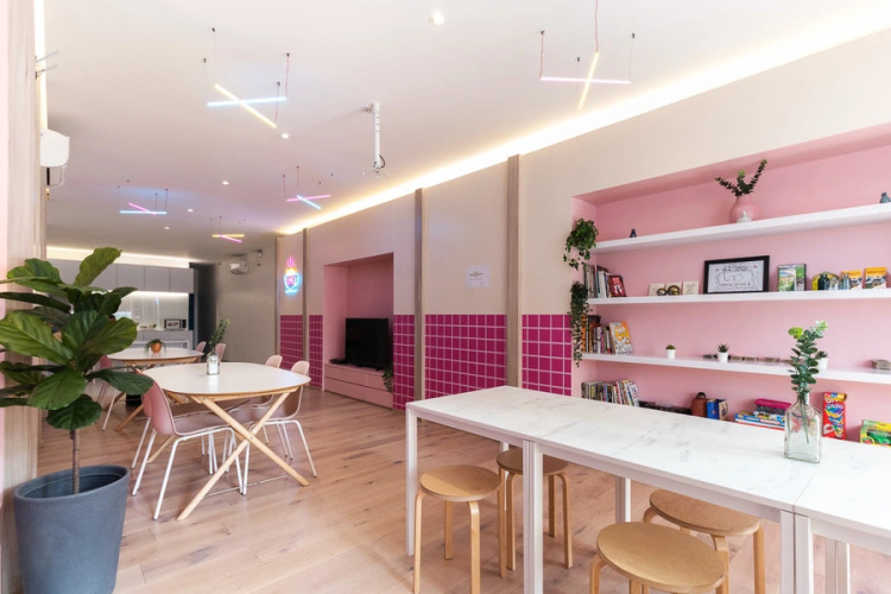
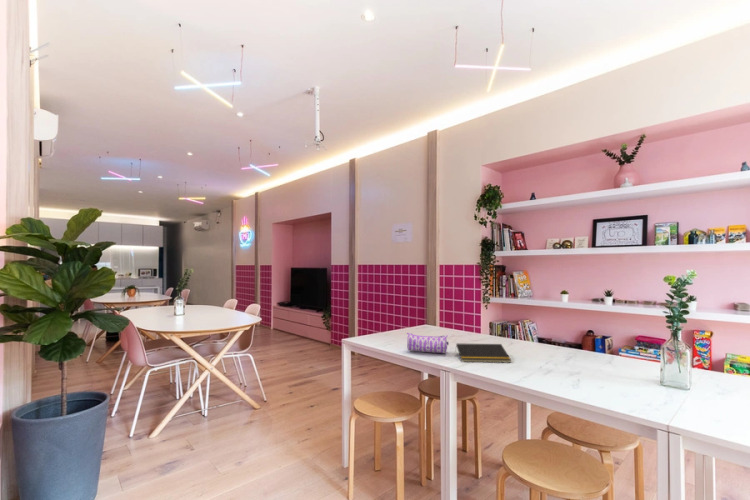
+ pencil case [406,332,450,354]
+ notepad [454,342,512,364]
